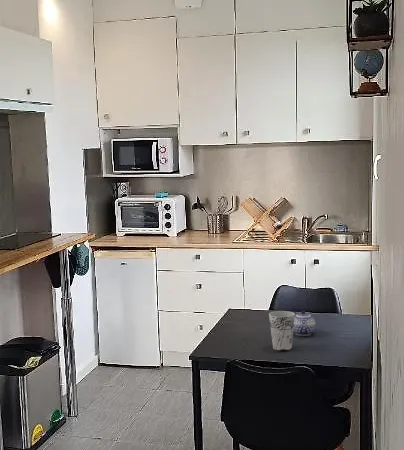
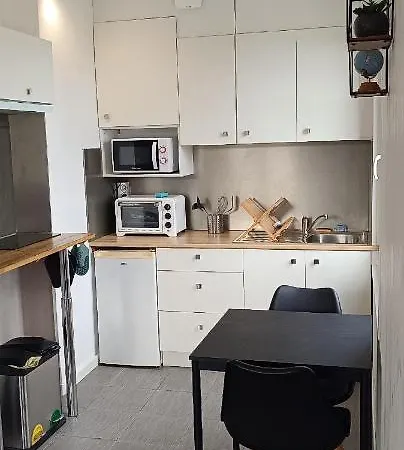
- teapot [293,310,316,337]
- cup [268,310,296,352]
